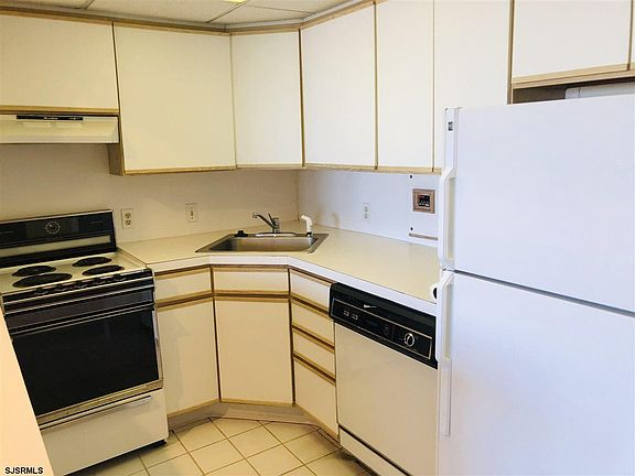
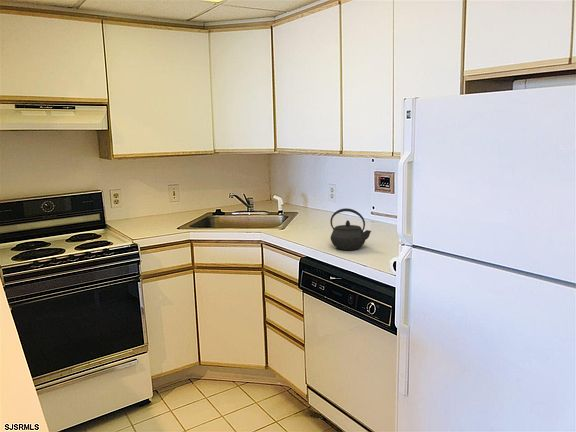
+ kettle [329,207,372,251]
